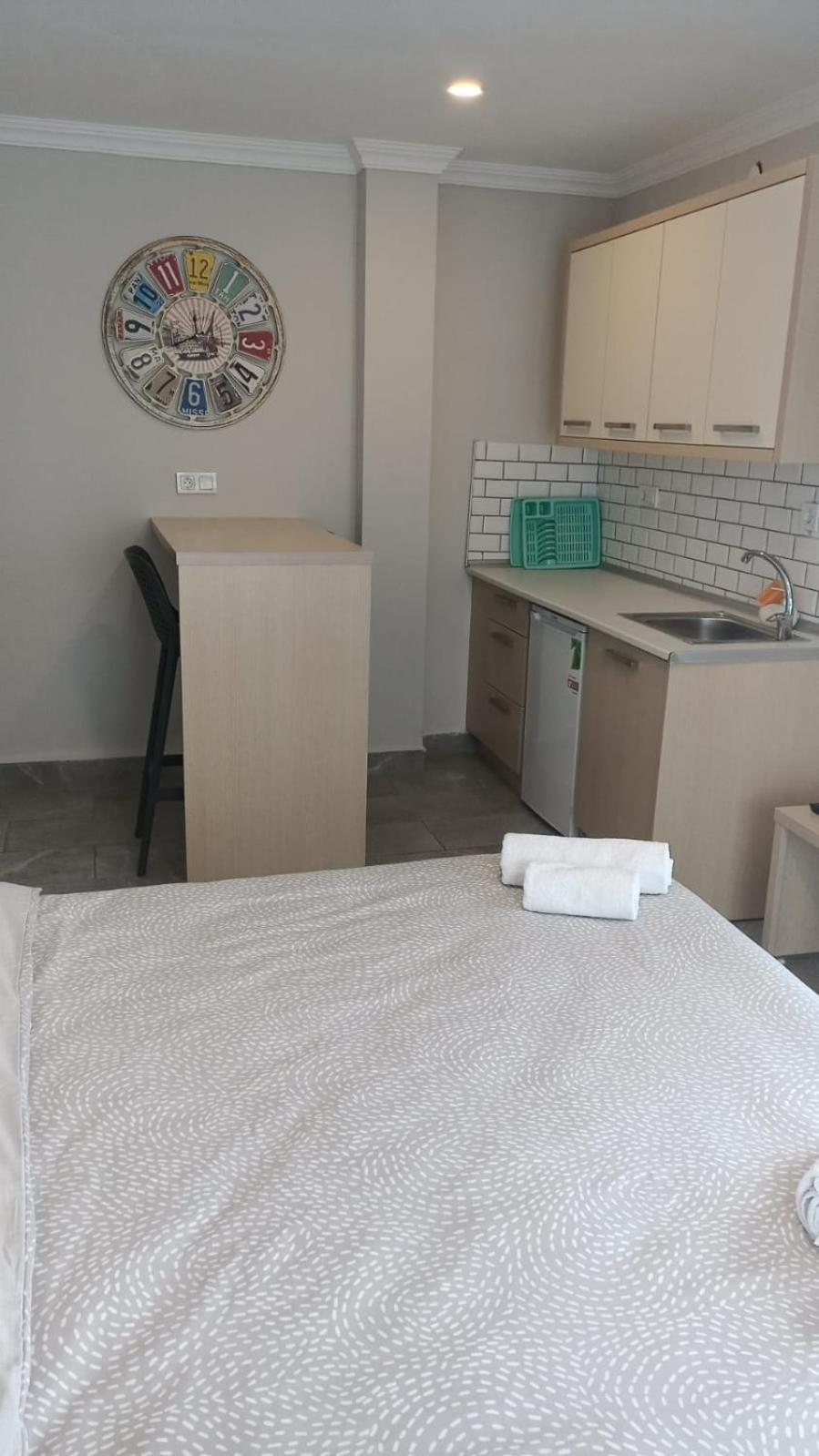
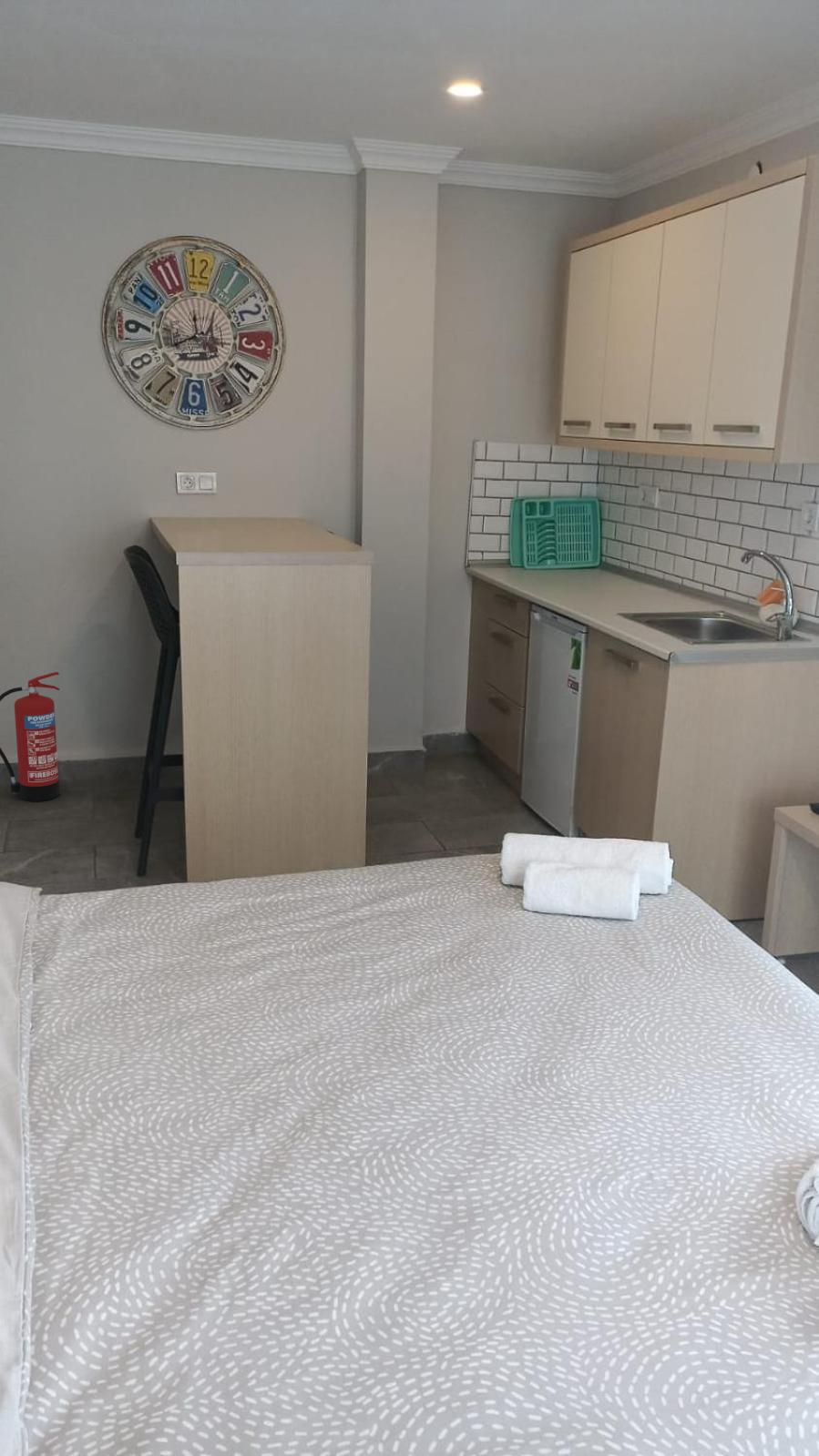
+ fire extinguisher [0,671,61,802]
